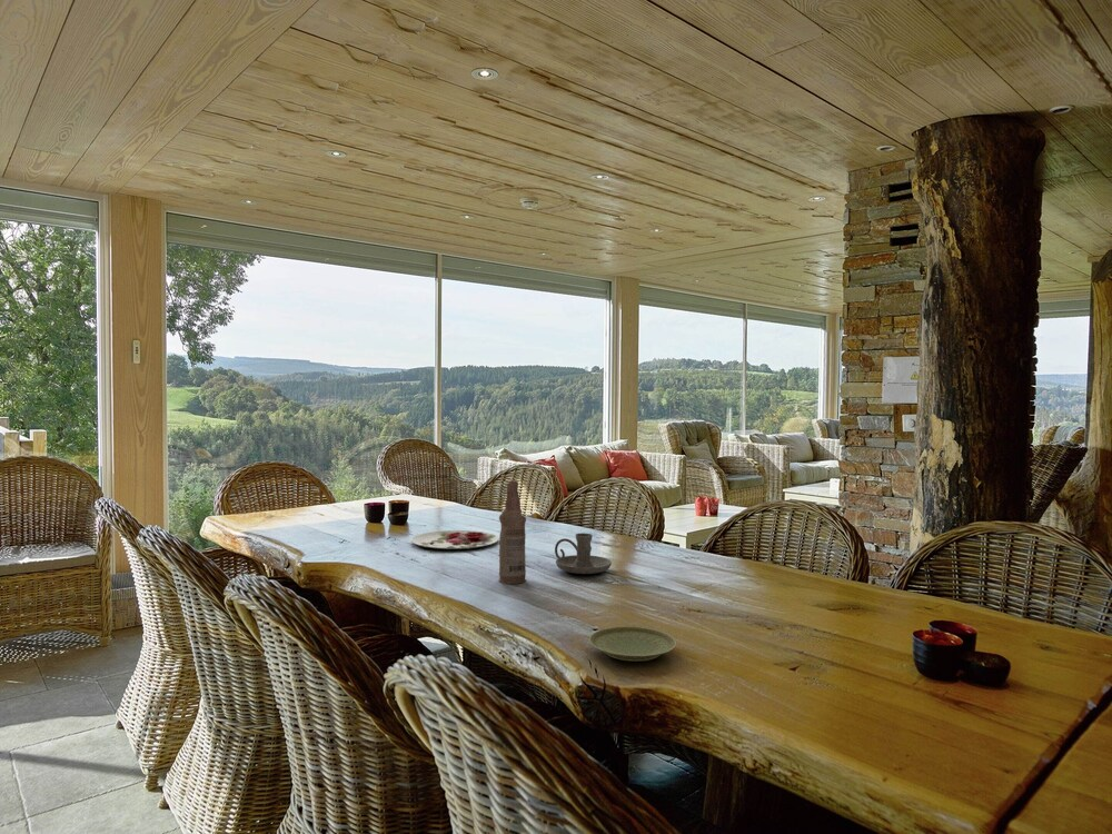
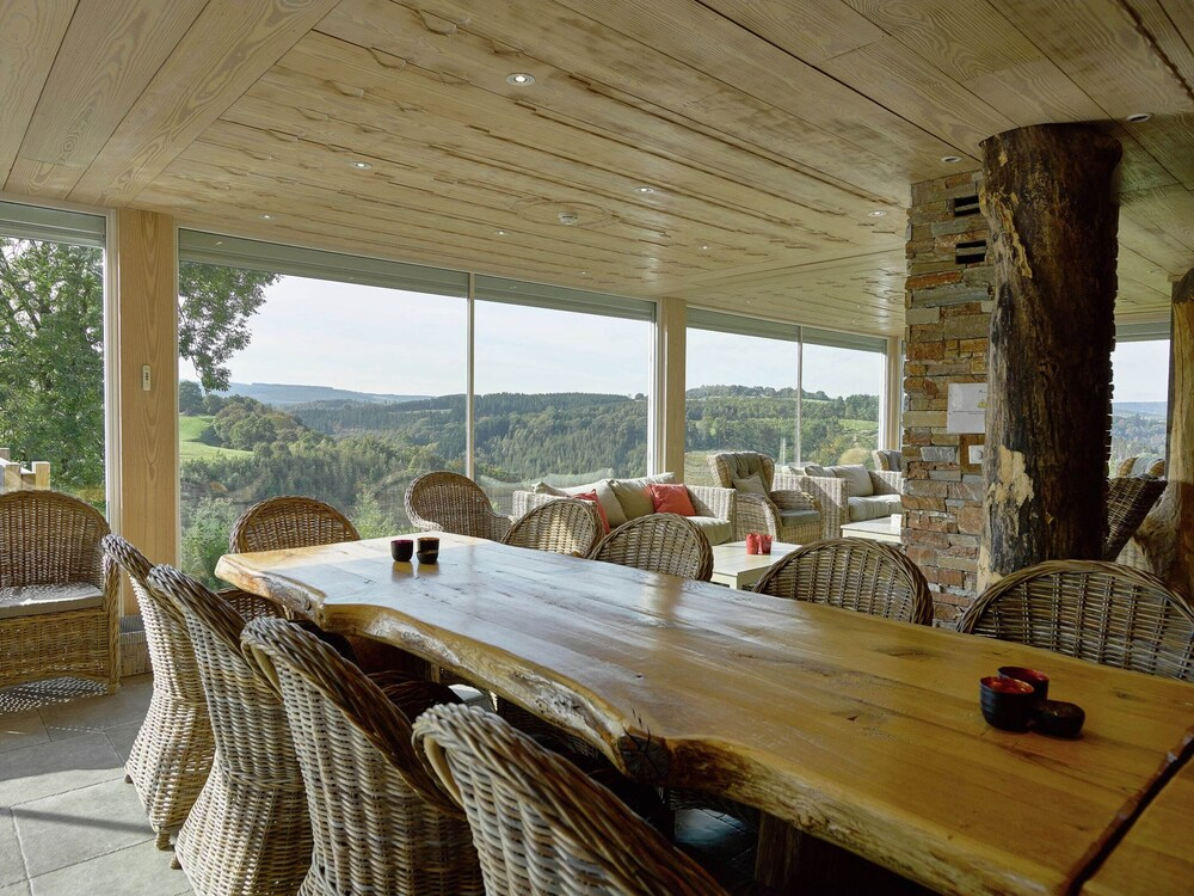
- bottle [498,479,527,585]
- plate [410,529,499,550]
- candle holder [554,533,613,575]
- plate [588,625,677,663]
